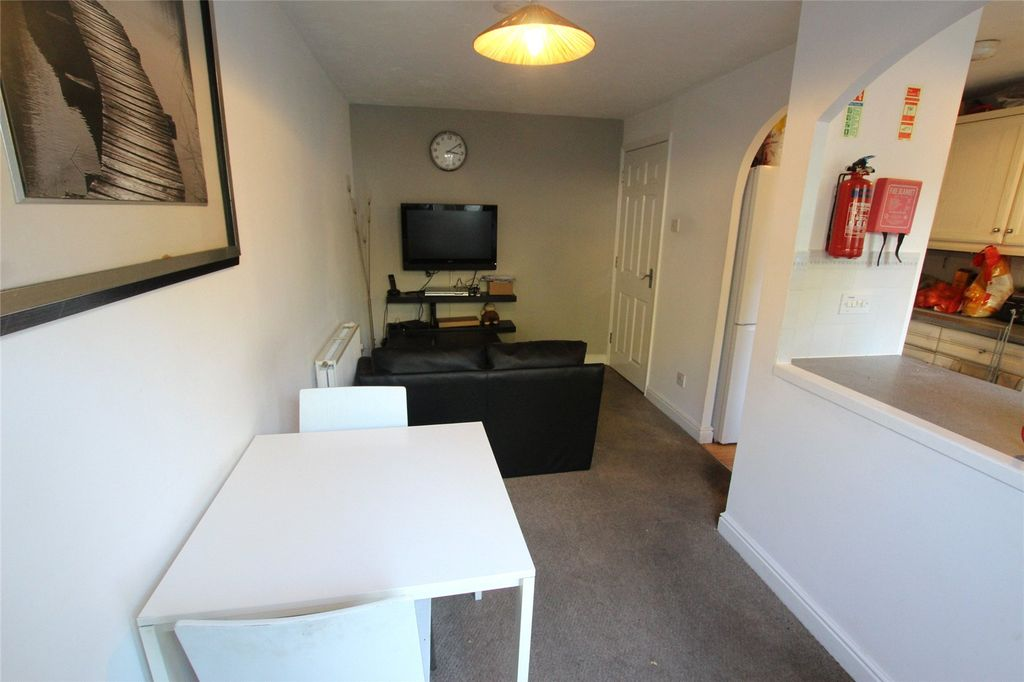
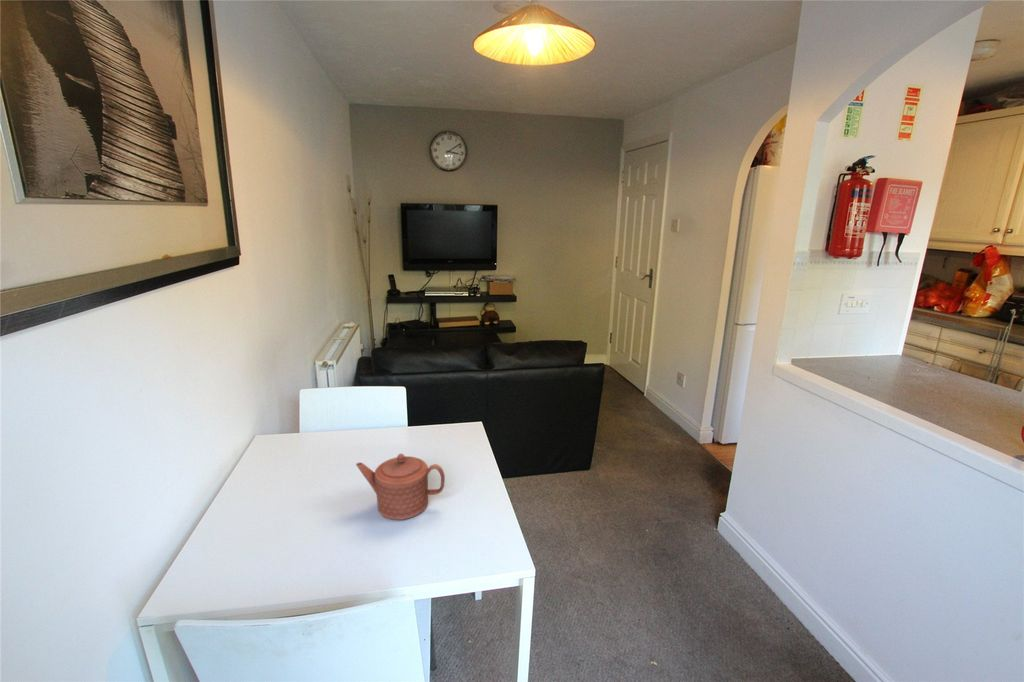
+ teapot [355,453,446,521]
